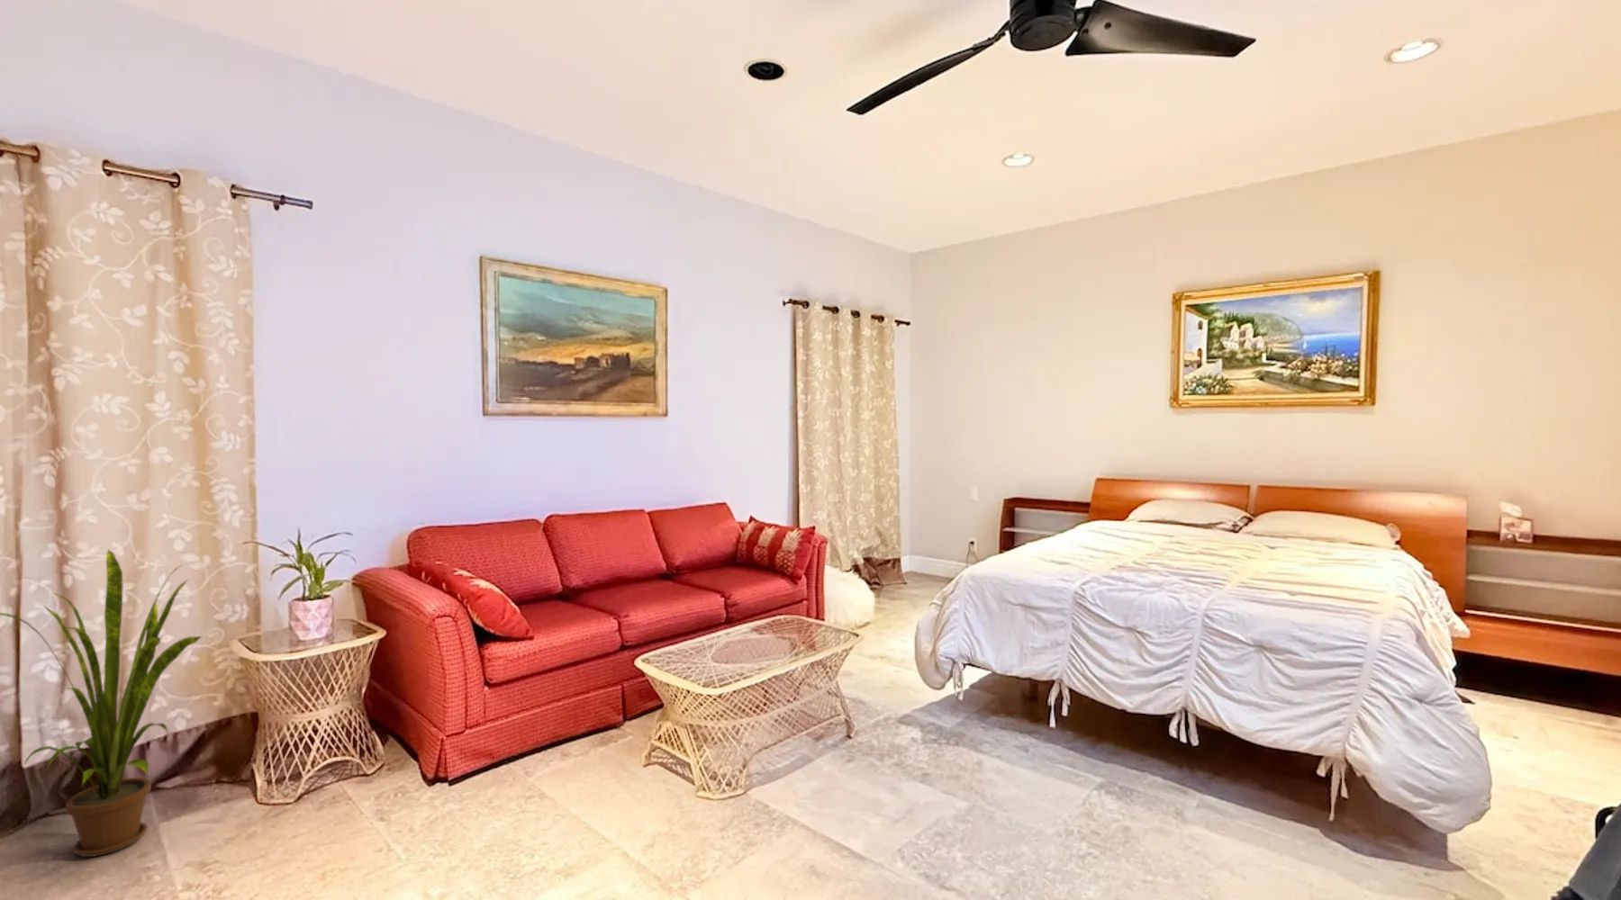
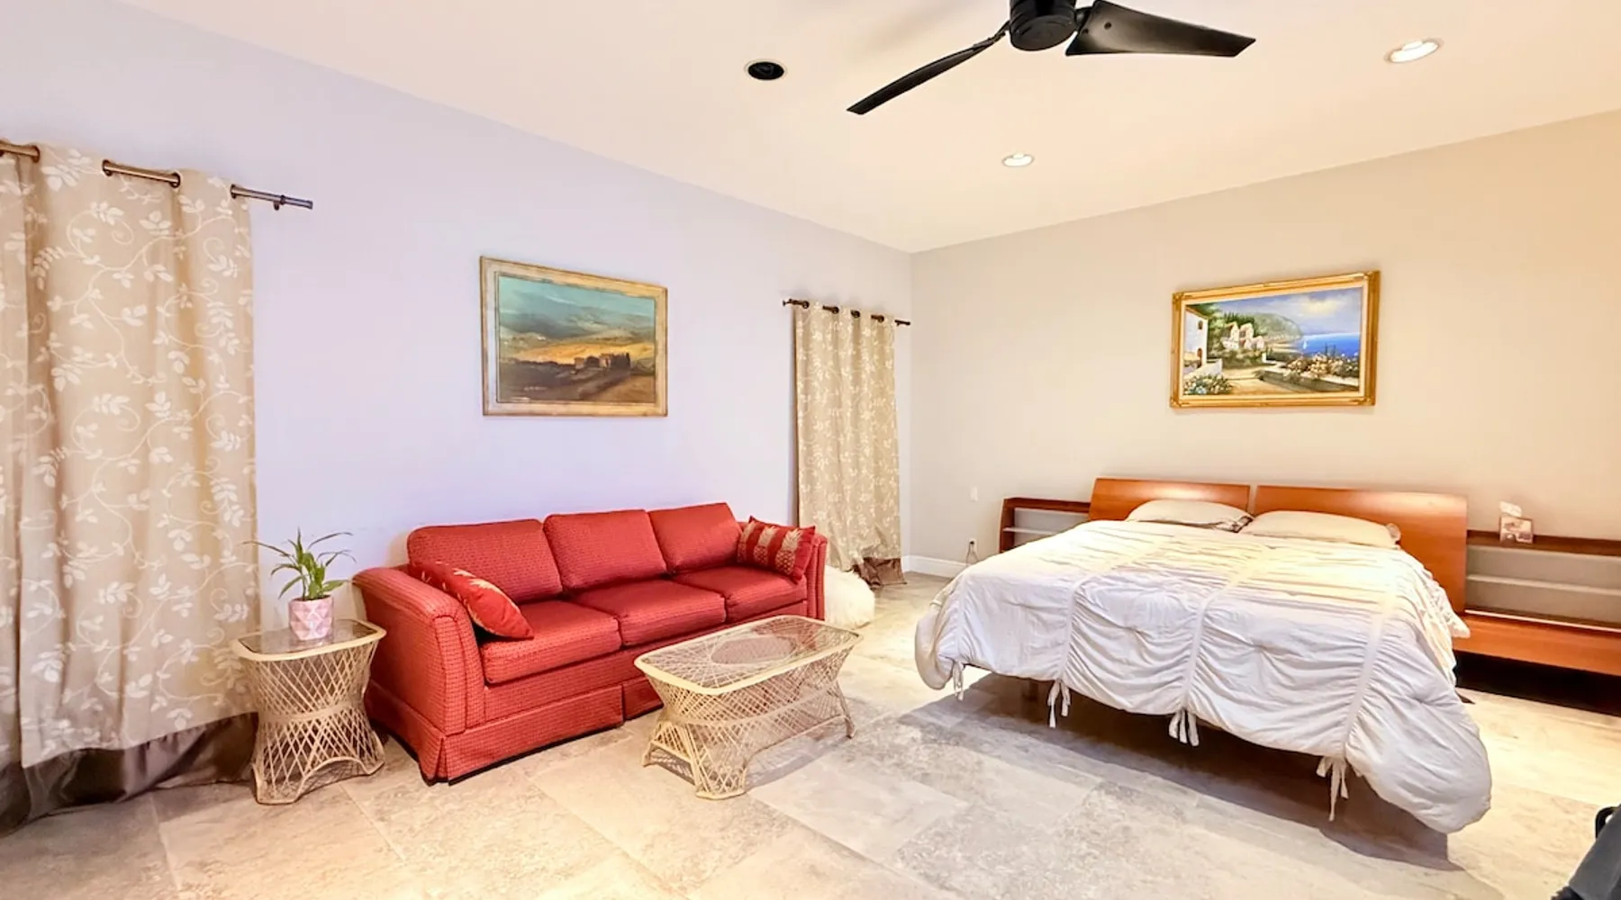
- house plant [0,549,203,858]
